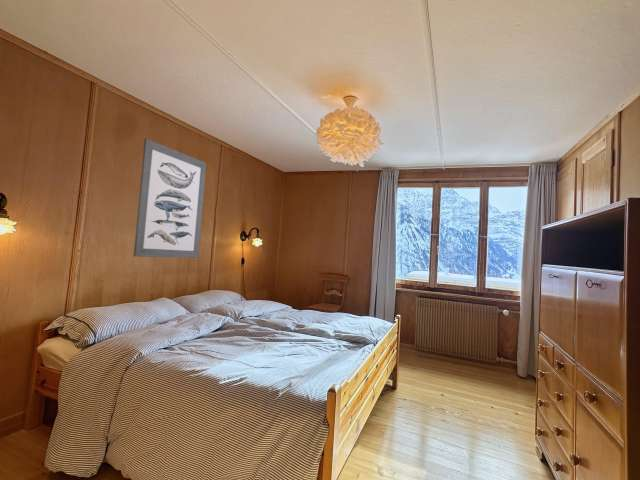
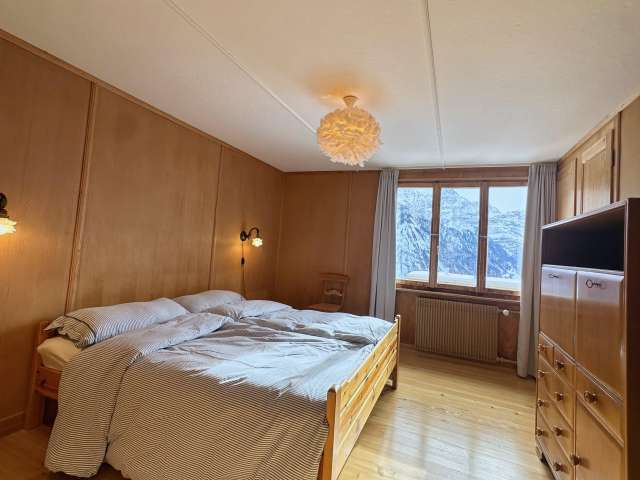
- wall art [133,138,207,259]
